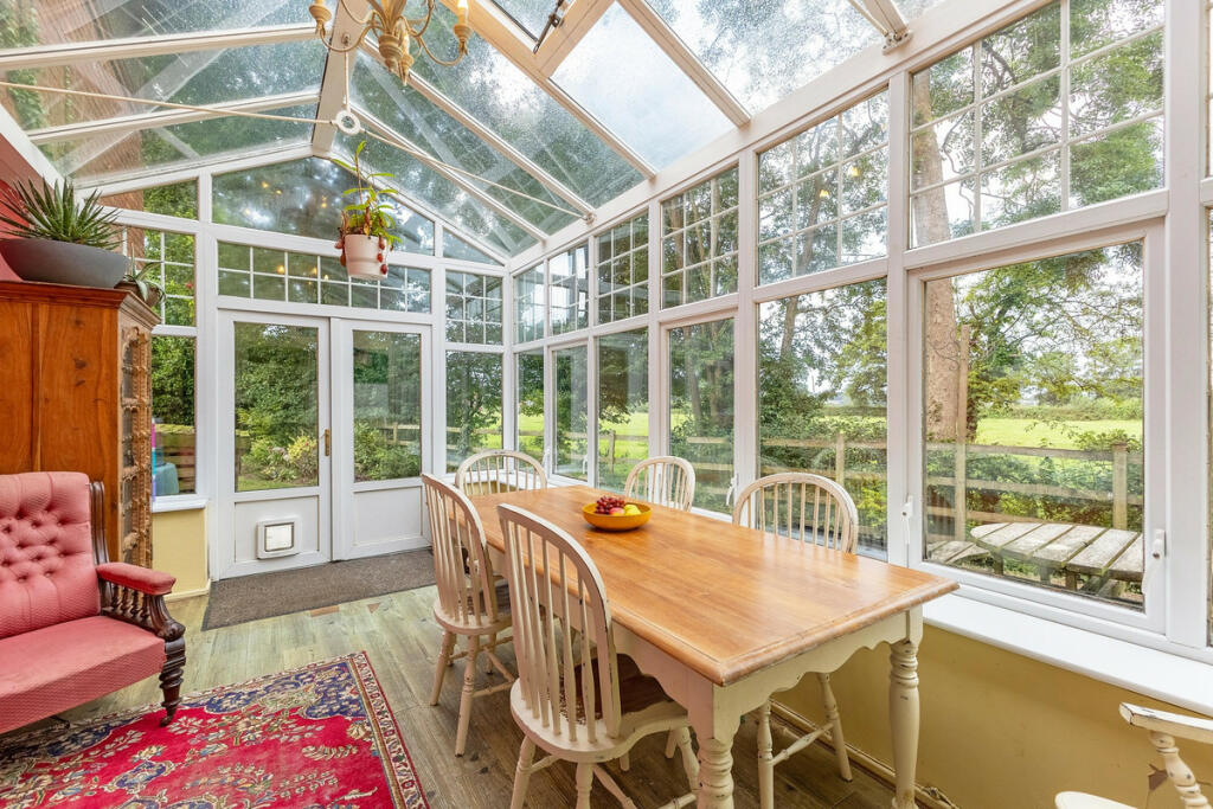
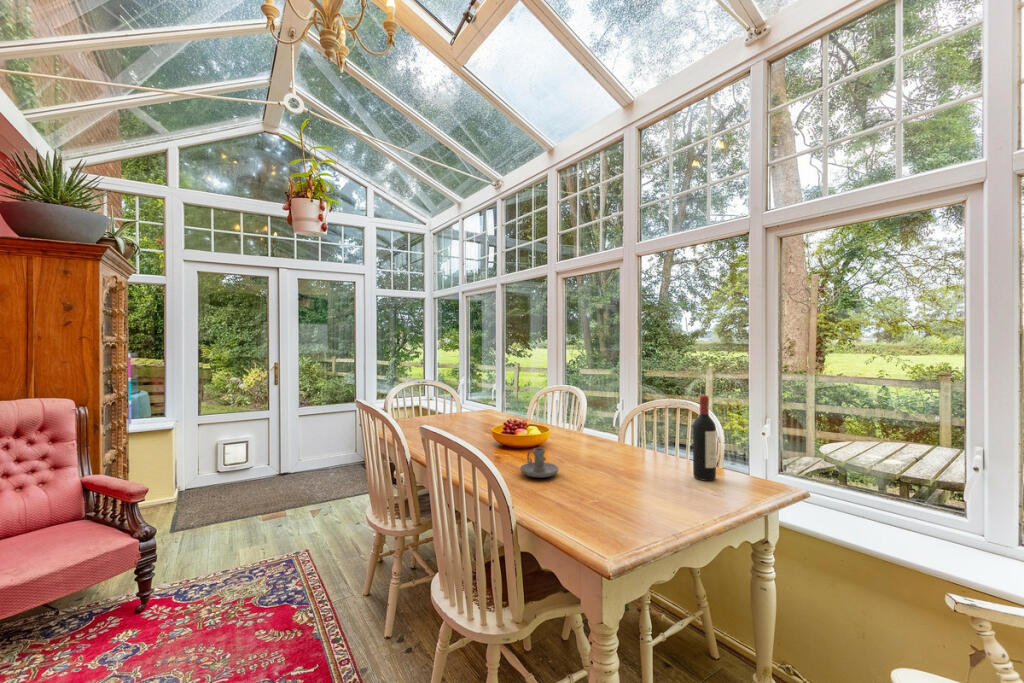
+ wine bottle [692,394,717,482]
+ candle holder [519,447,560,479]
